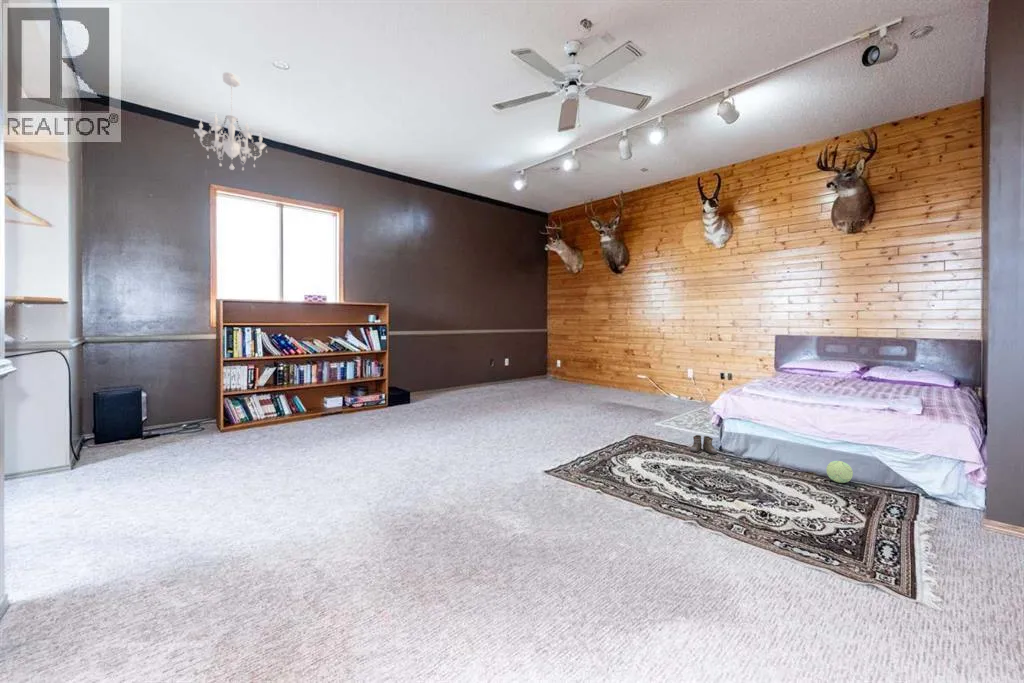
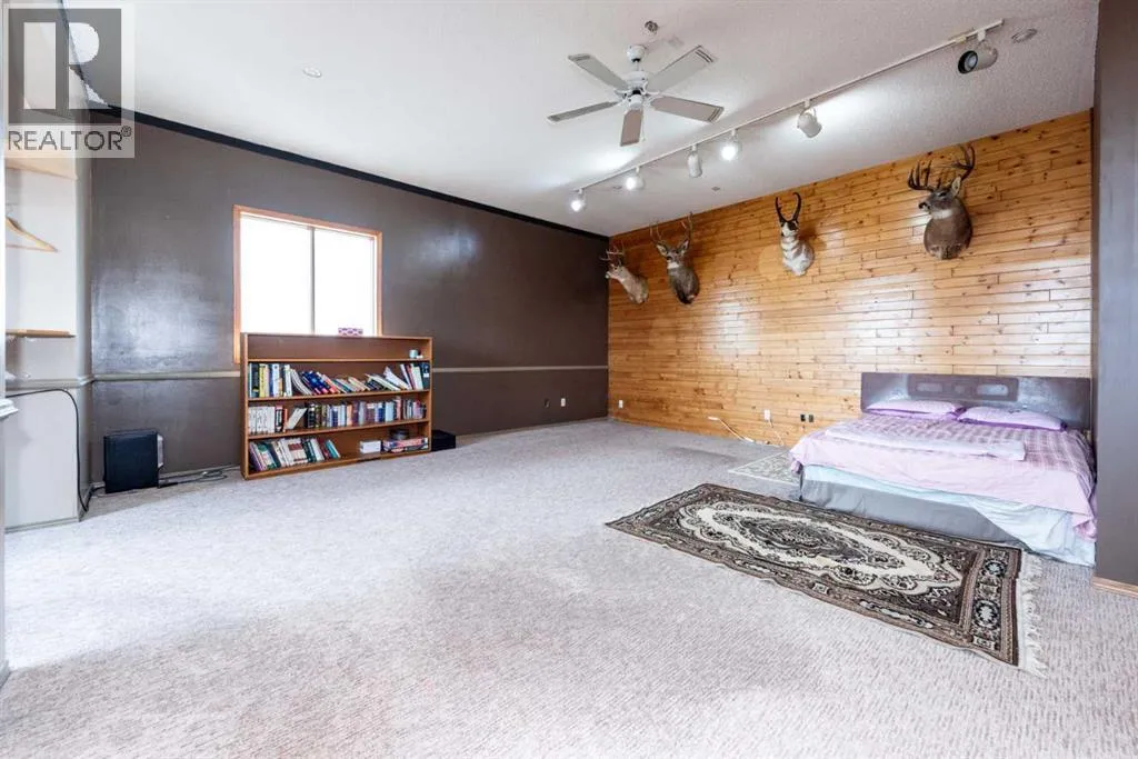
- chandelier [192,71,268,172]
- plush toy [825,460,854,484]
- boots [689,434,718,455]
